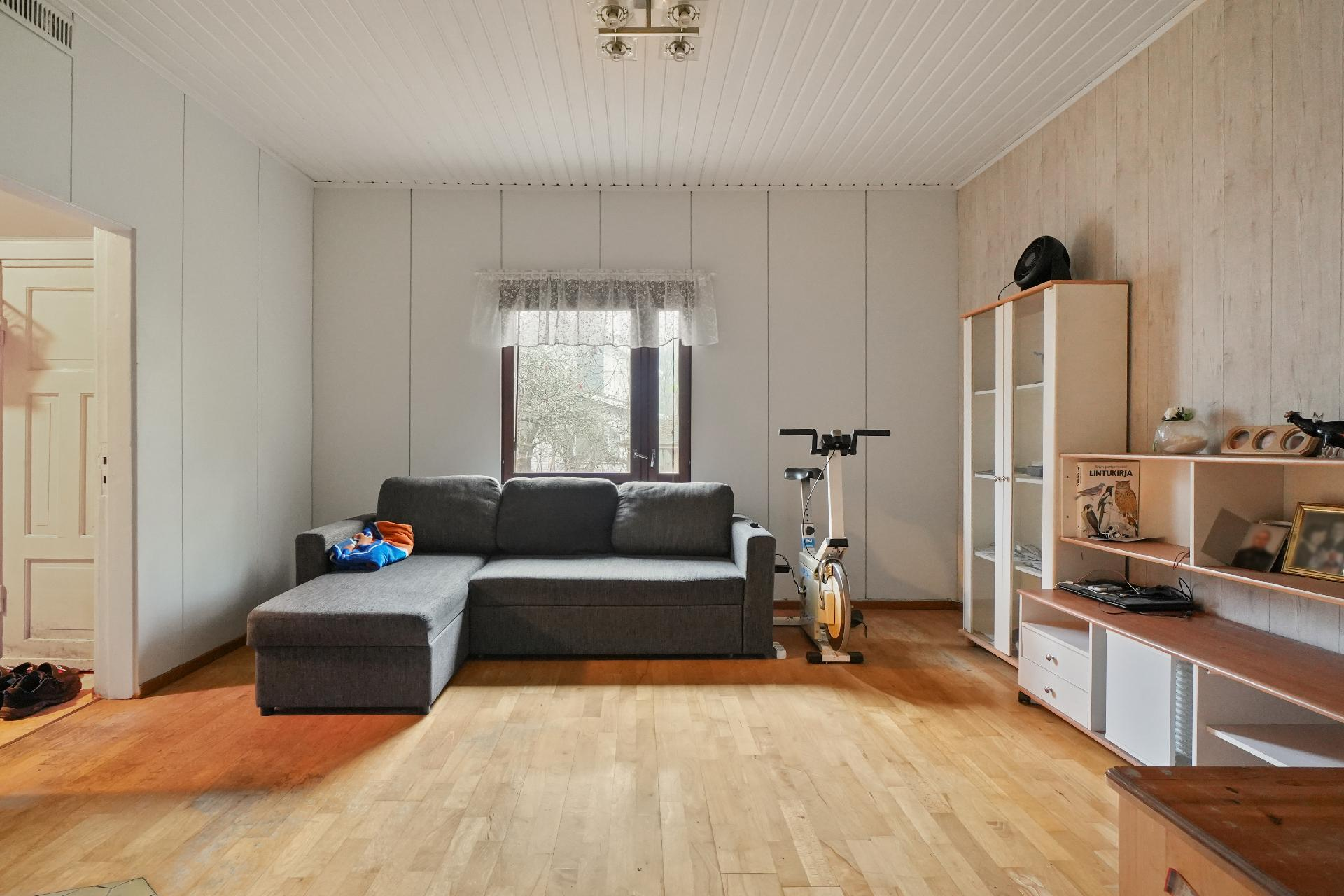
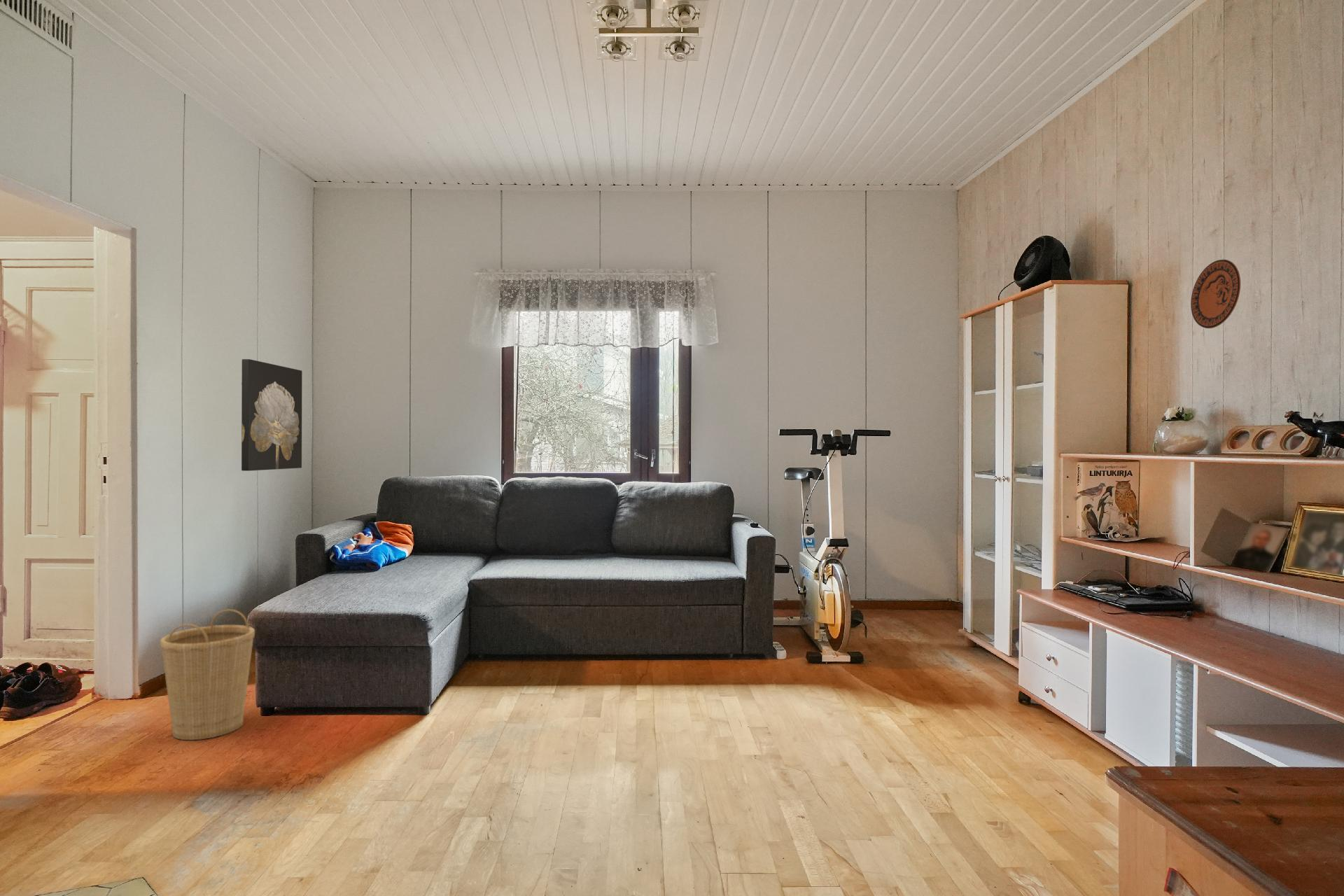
+ wall art [241,358,303,472]
+ basket [160,608,255,741]
+ decorative plate [1190,259,1241,329]
